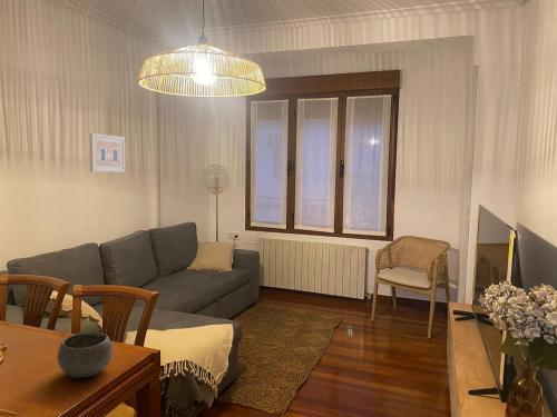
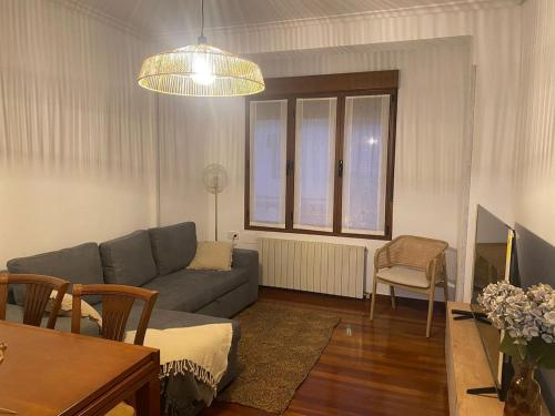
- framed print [89,132,126,173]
- bowl [57,331,114,379]
